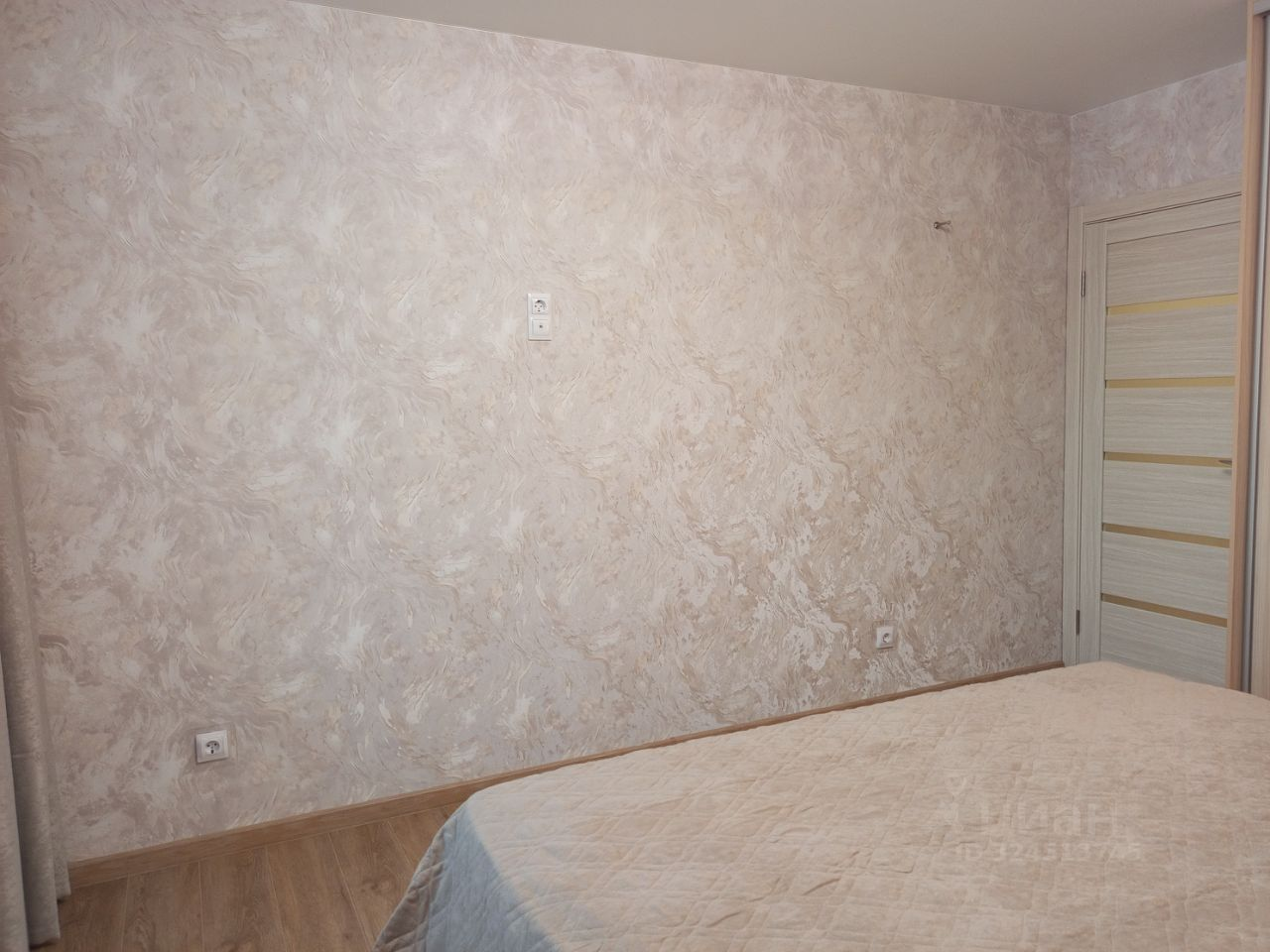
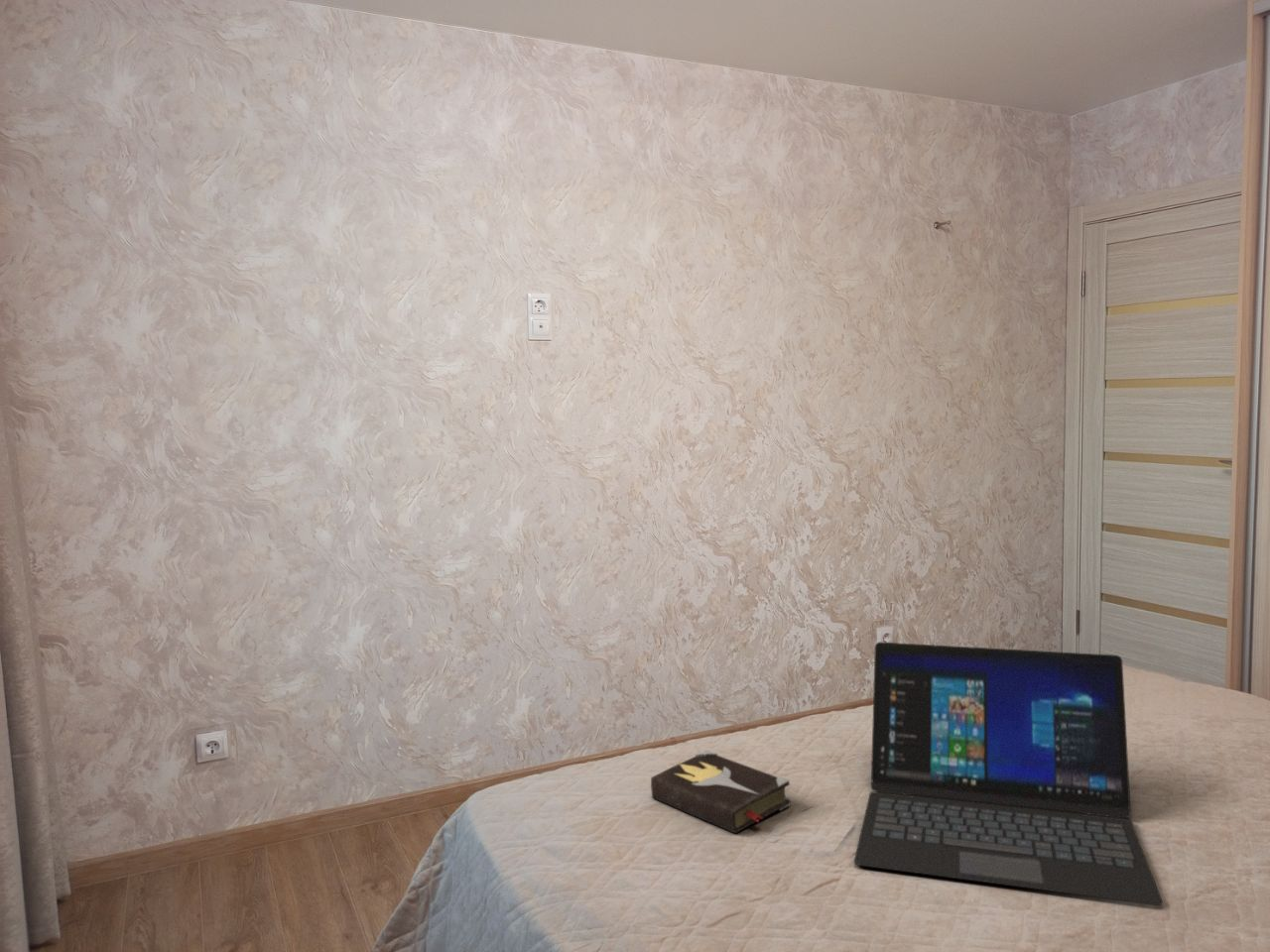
+ laptop [853,641,1164,906]
+ hardback book [650,749,792,834]
